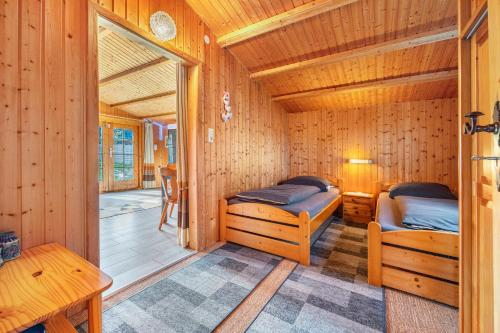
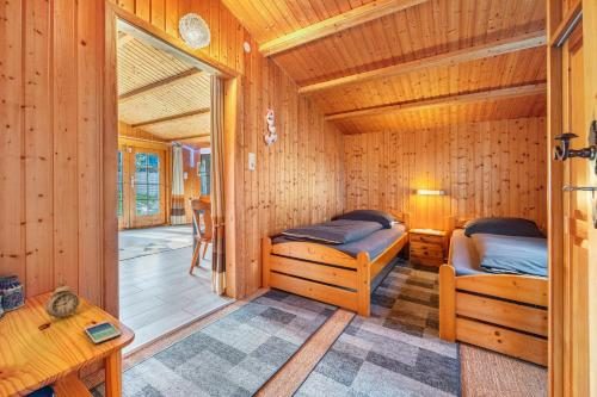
+ smartphone [82,320,122,346]
+ alarm clock [44,279,81,323]
